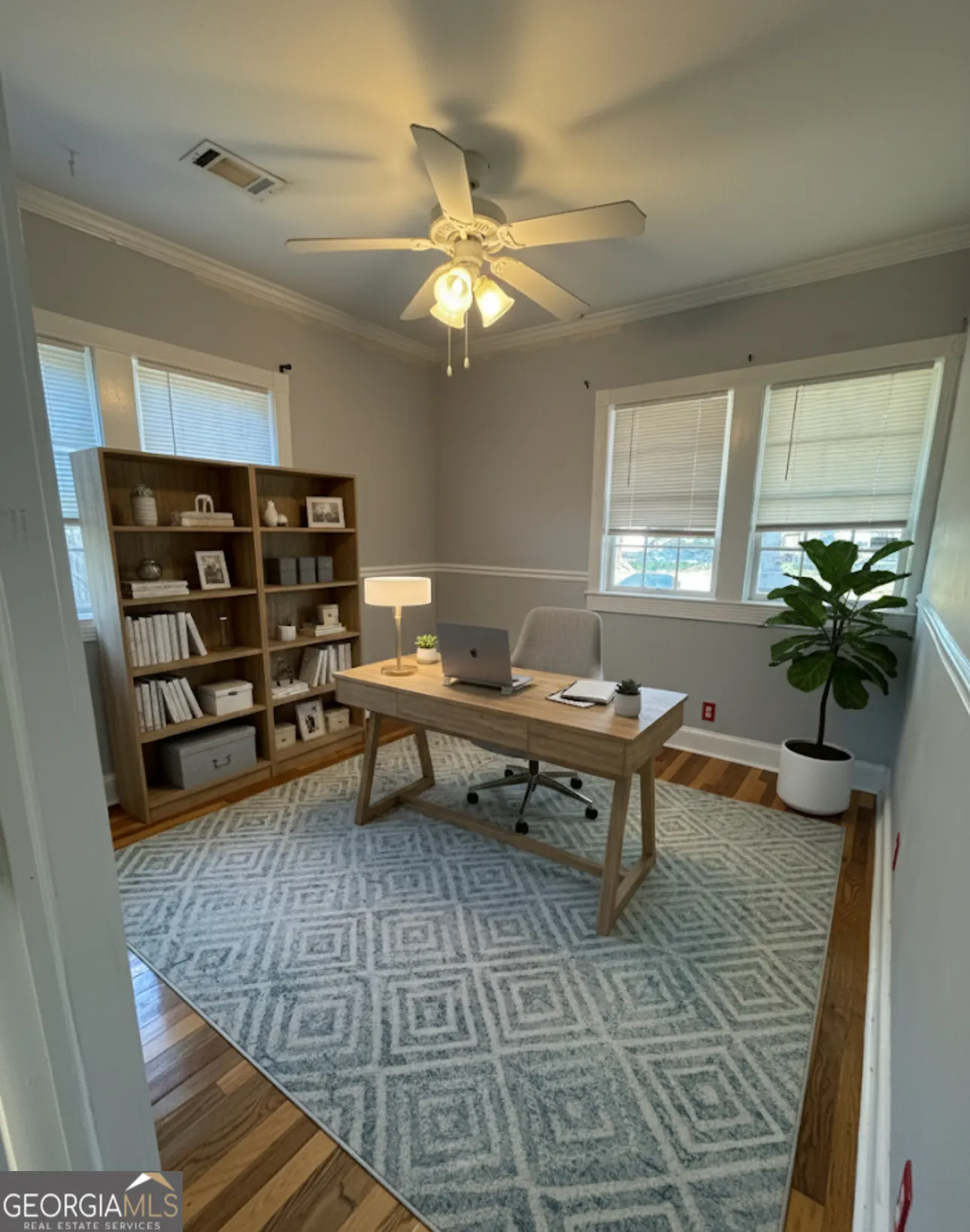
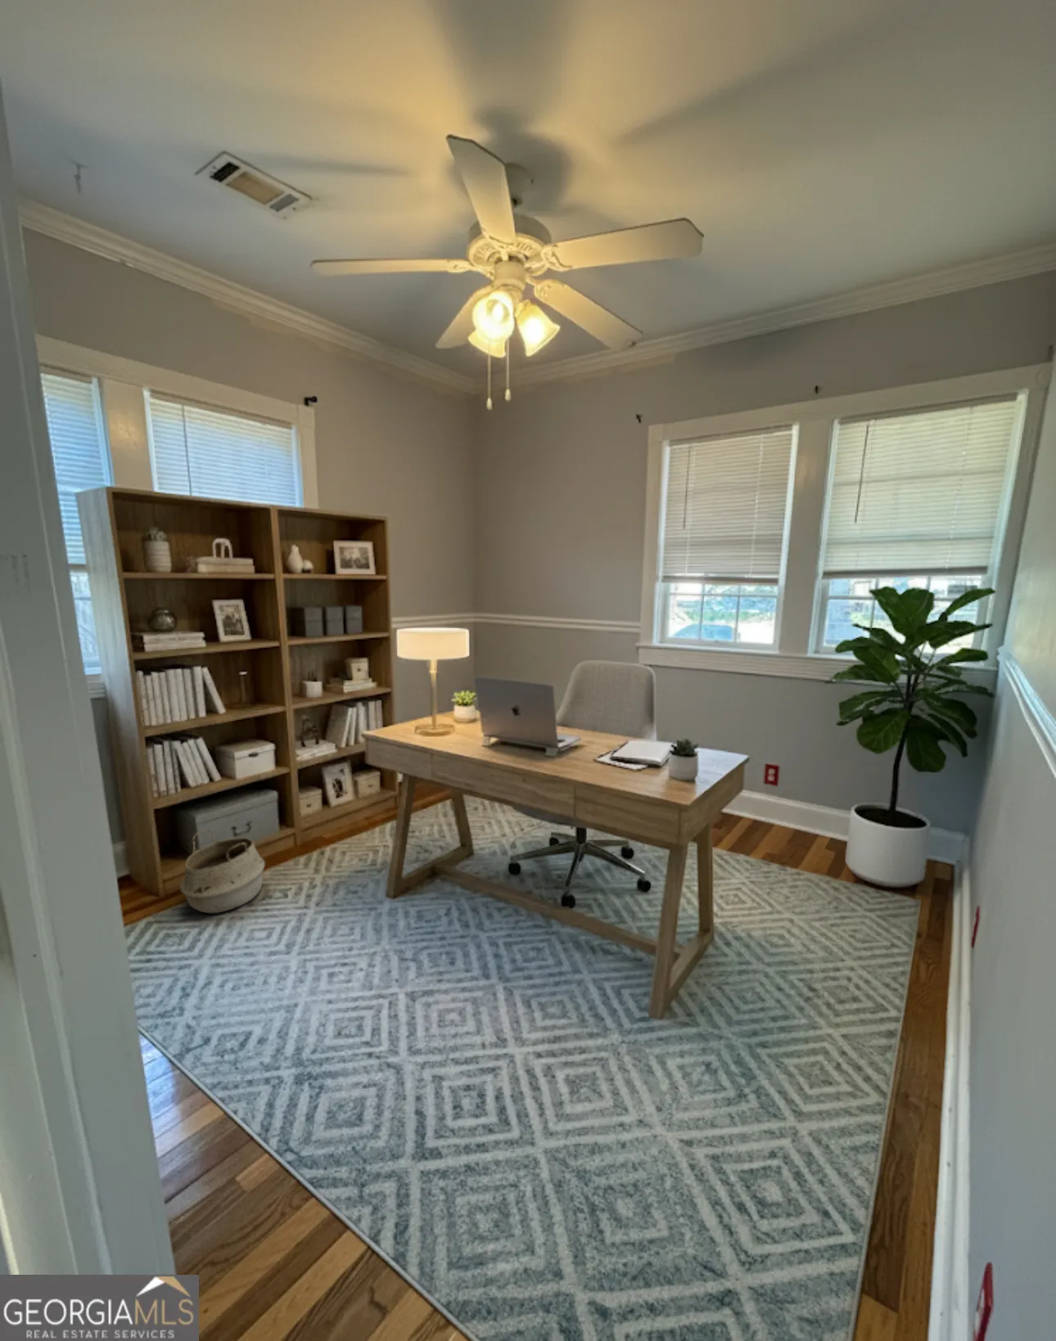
+ woven basket [180,828,266,914]
